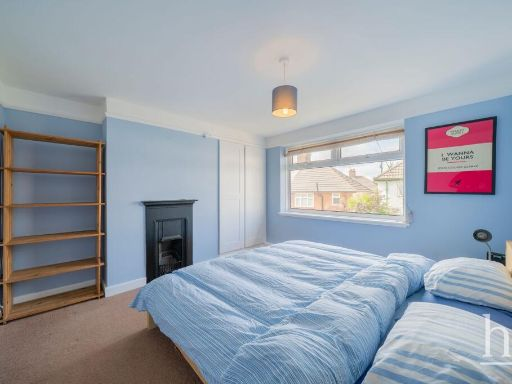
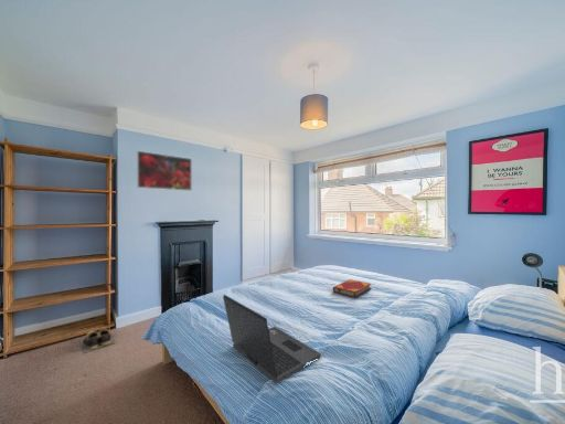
+ laptop [222,294,322,384]
+ hardback book [332,278,372,298]
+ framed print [136,150,193,192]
+ shoes [79,327,117,353]
